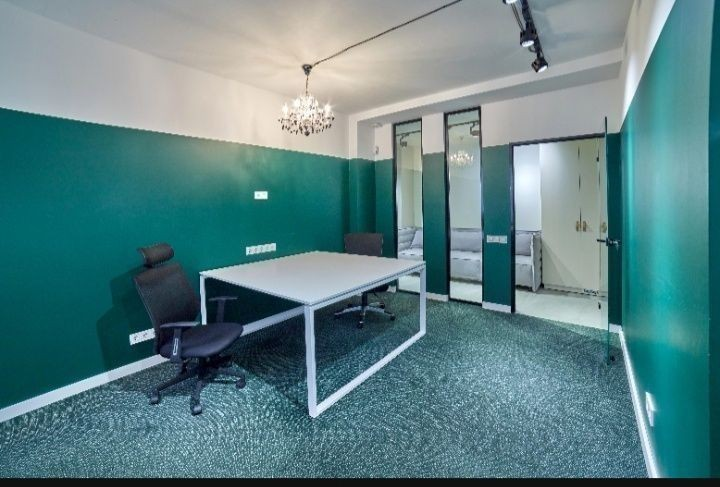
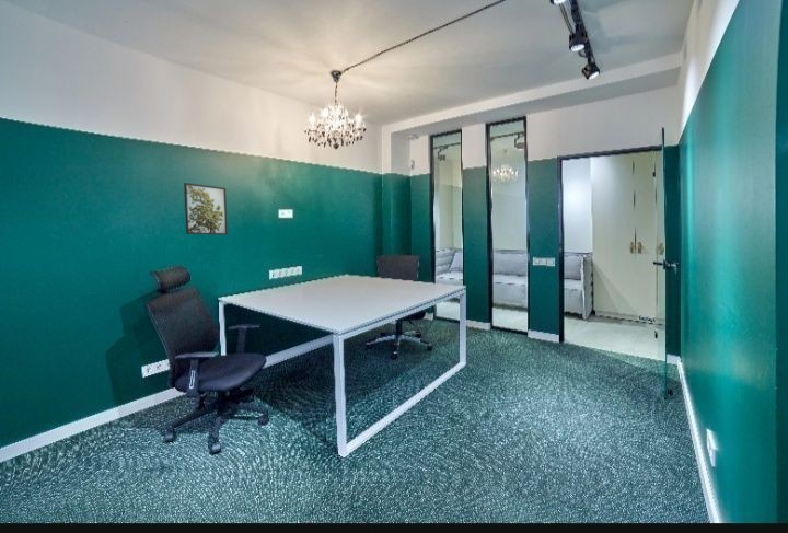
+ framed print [183,182,229,236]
